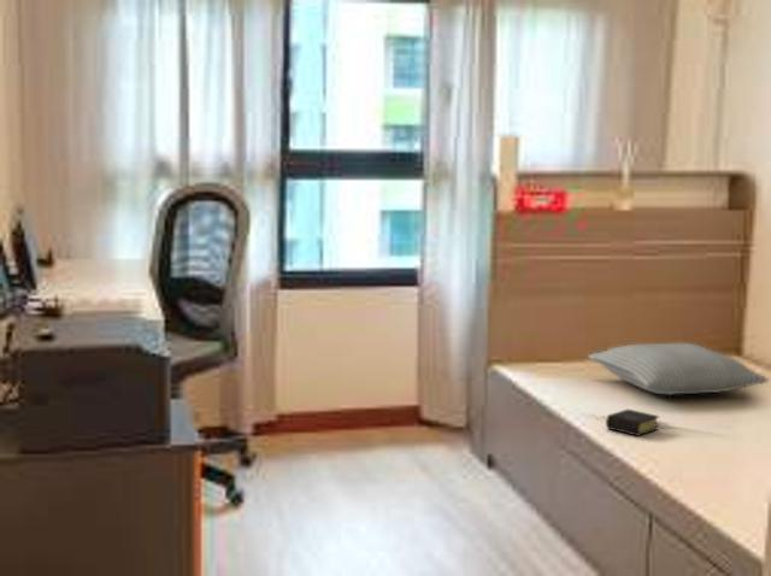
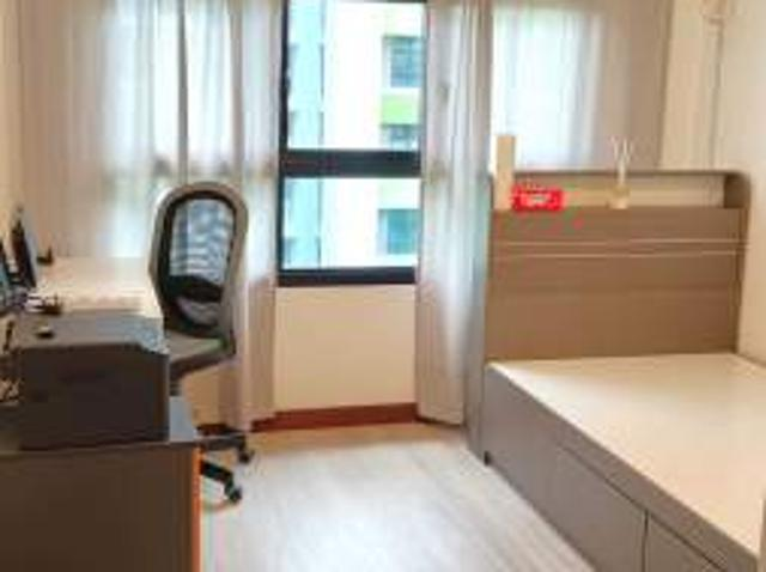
- book [605,409,660,437]
- pillow [587,342,770,396]
